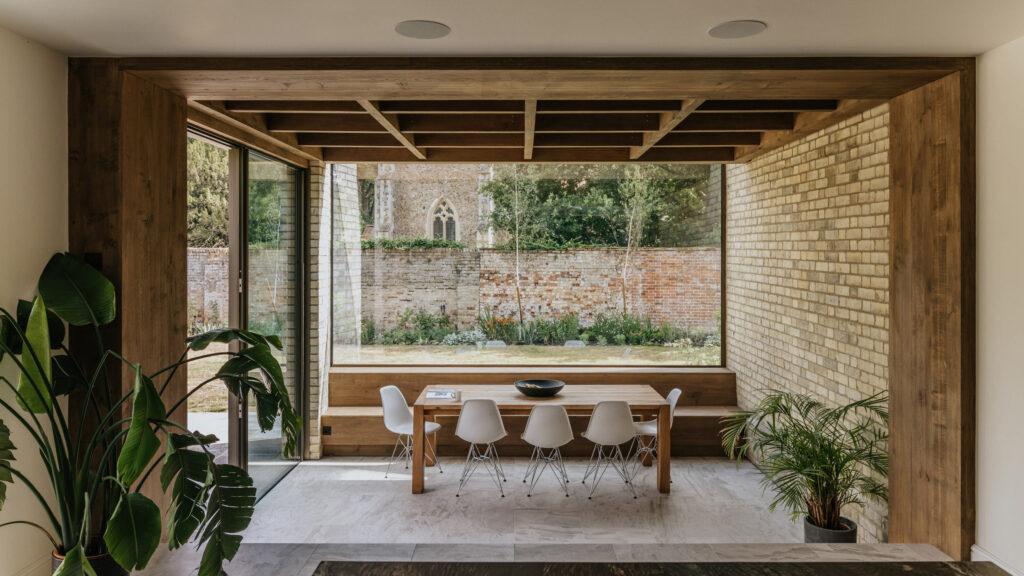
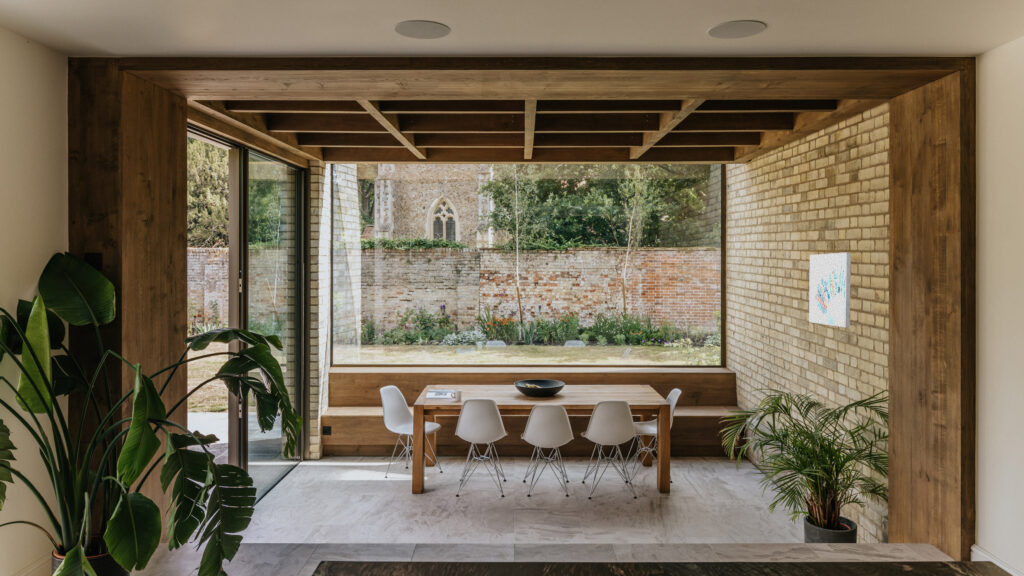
+ wall art [808,252,852,328]
